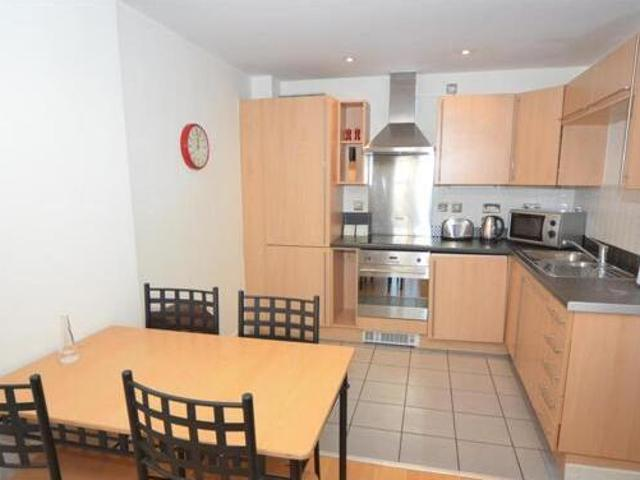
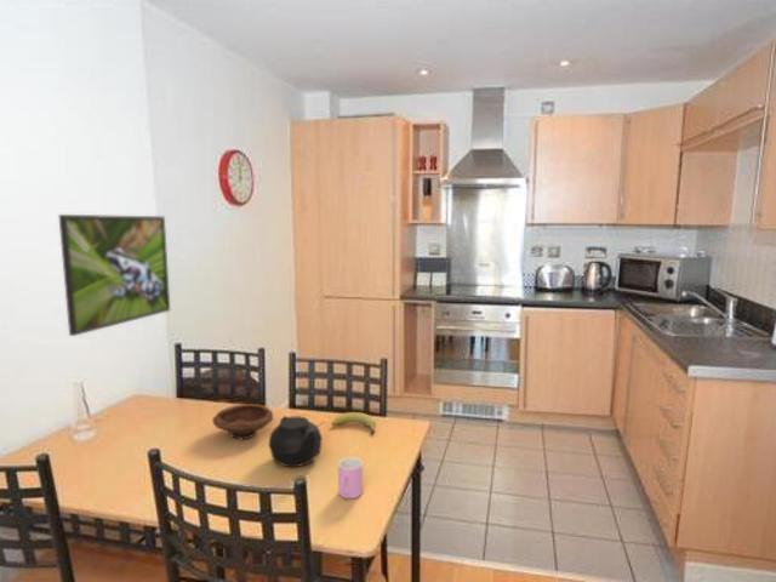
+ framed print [57,213,171,337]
+ teapot [268,413,326,468]
+ cup [337,457,364,500]
+ fruit [331,411,376,435]
+ bowl [211,403,274,440]
